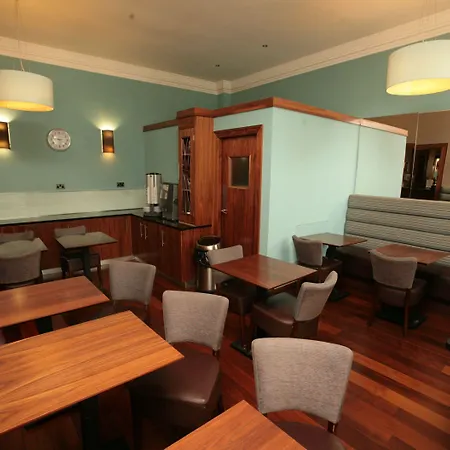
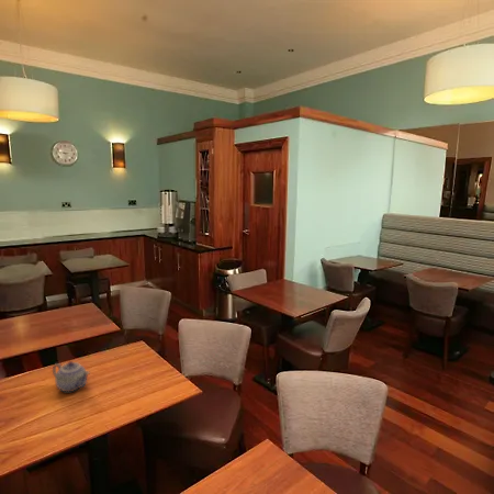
+ teapot [52,360,91,393]
